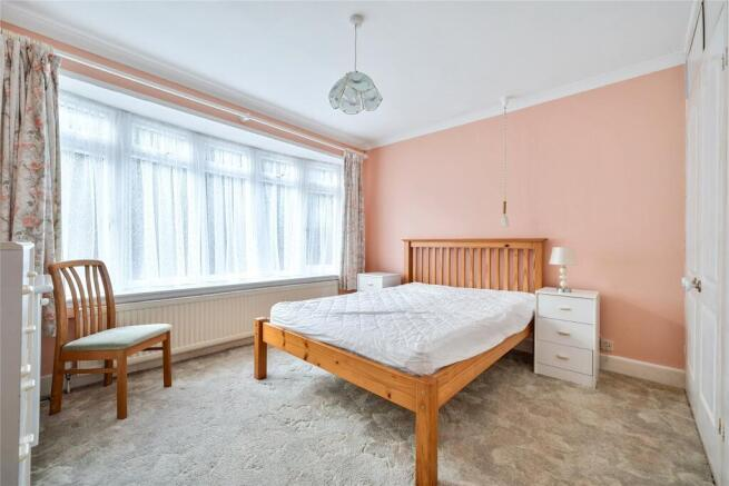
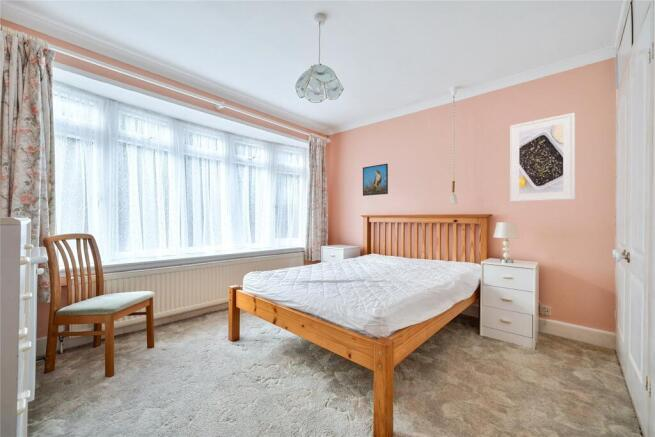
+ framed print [362,163,389,197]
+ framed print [509,112,576,203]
